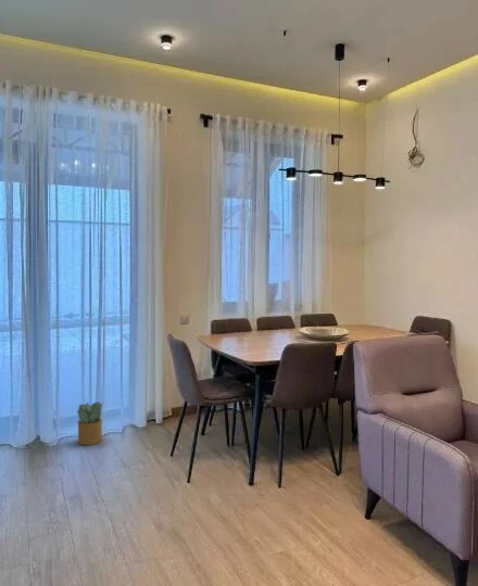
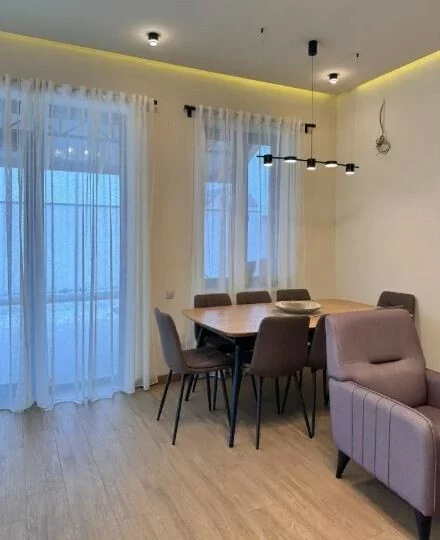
- potted plant [73,400,103,446]
